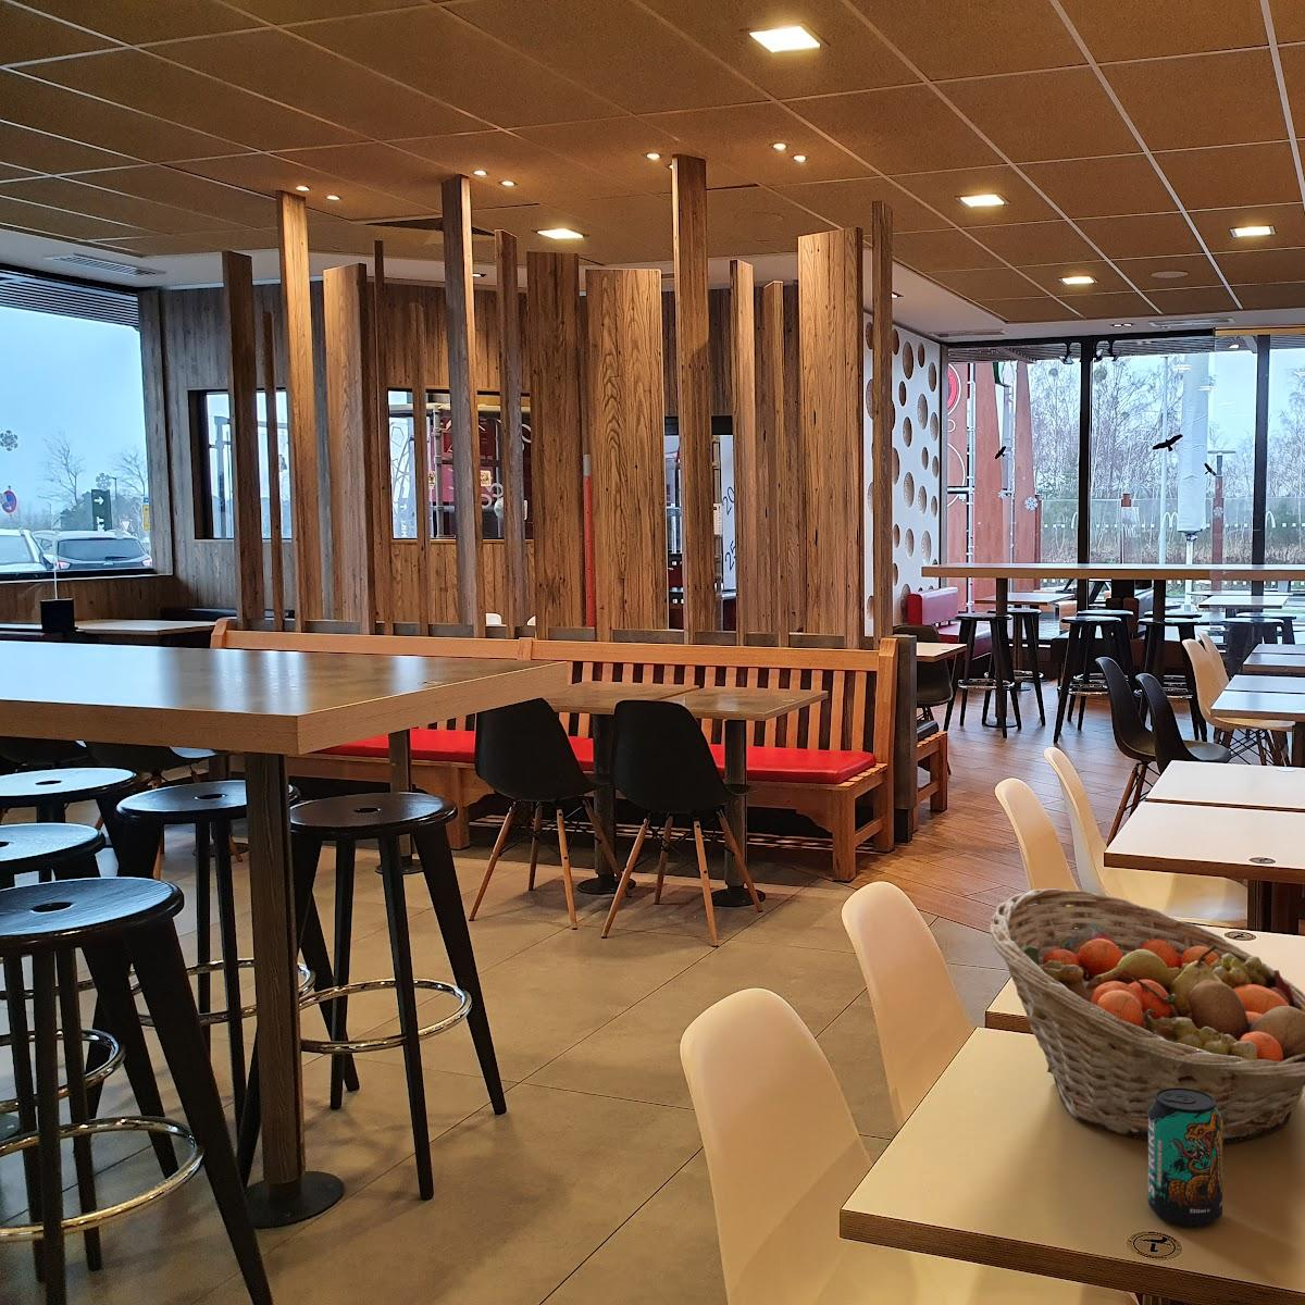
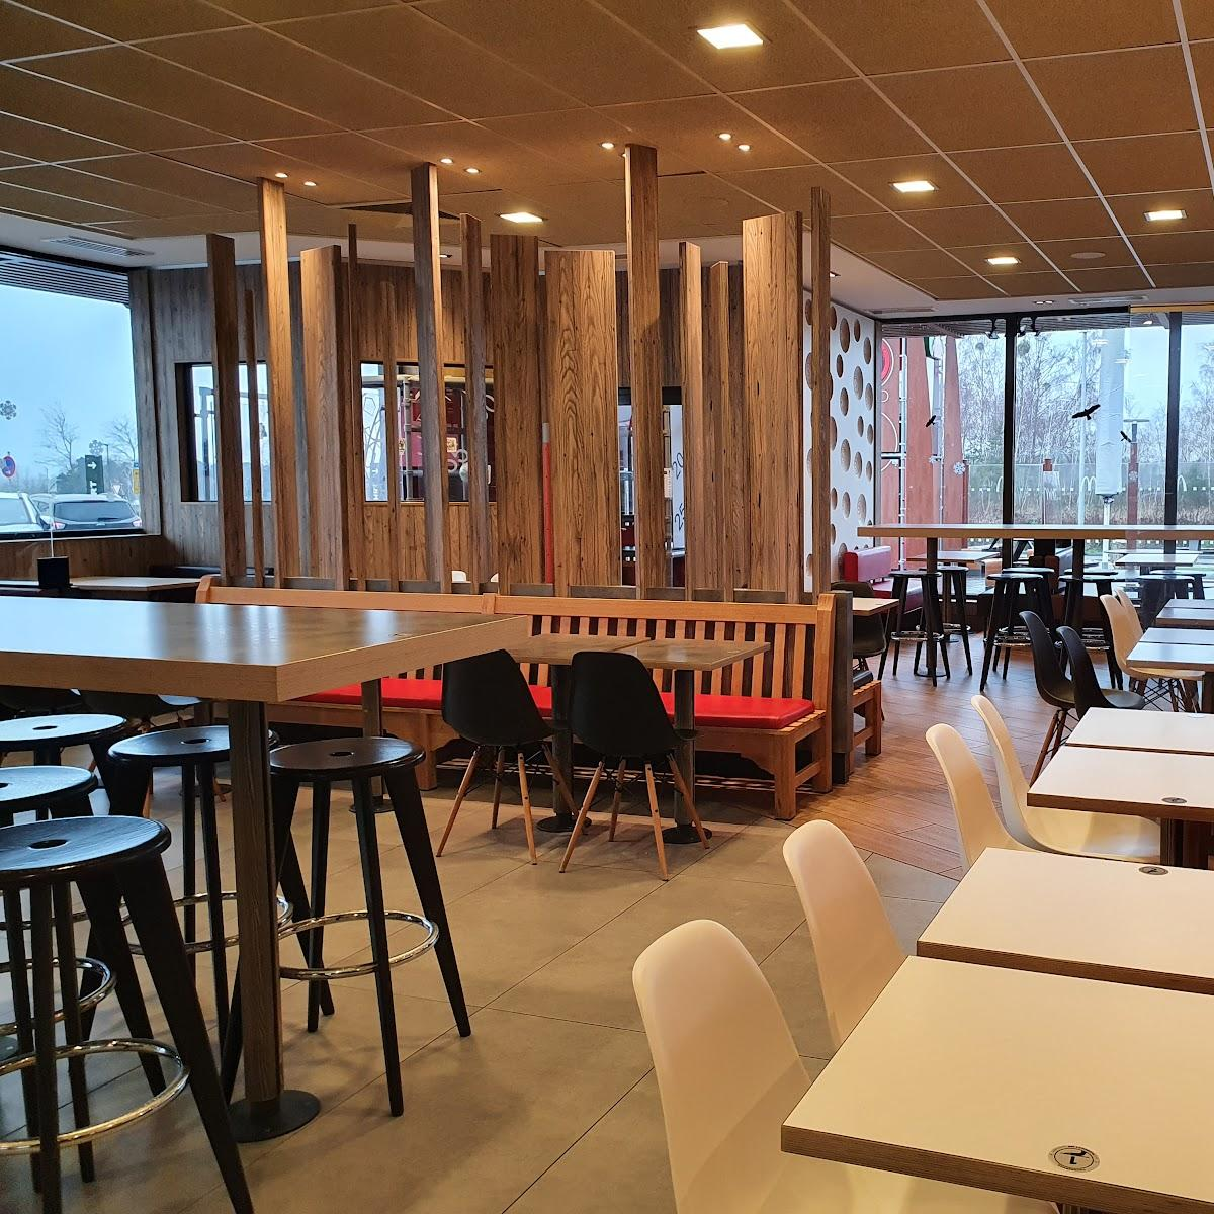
- beverage can [1147,1088,1224,1229]
- fruit basket [988,888,1305,1144]
